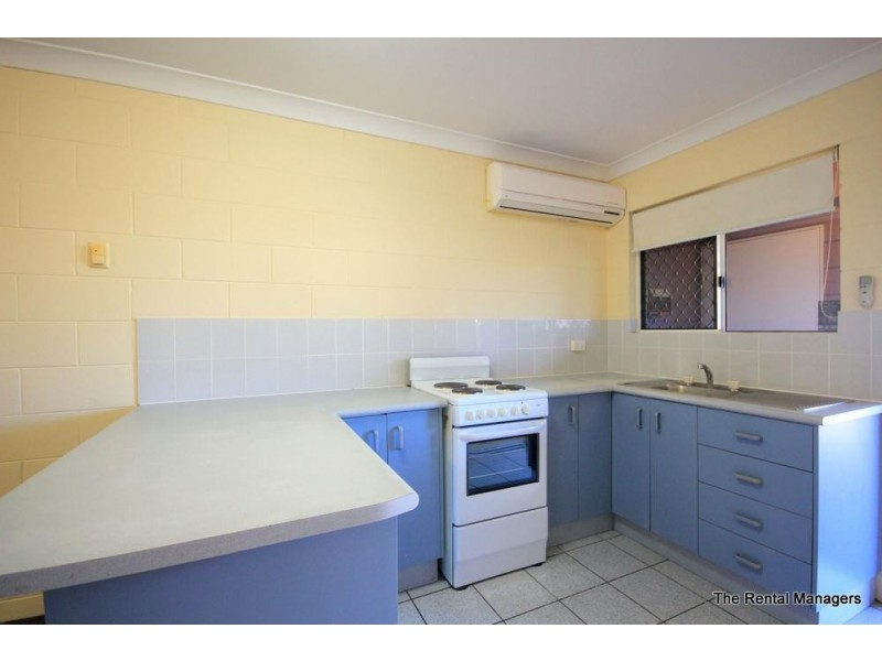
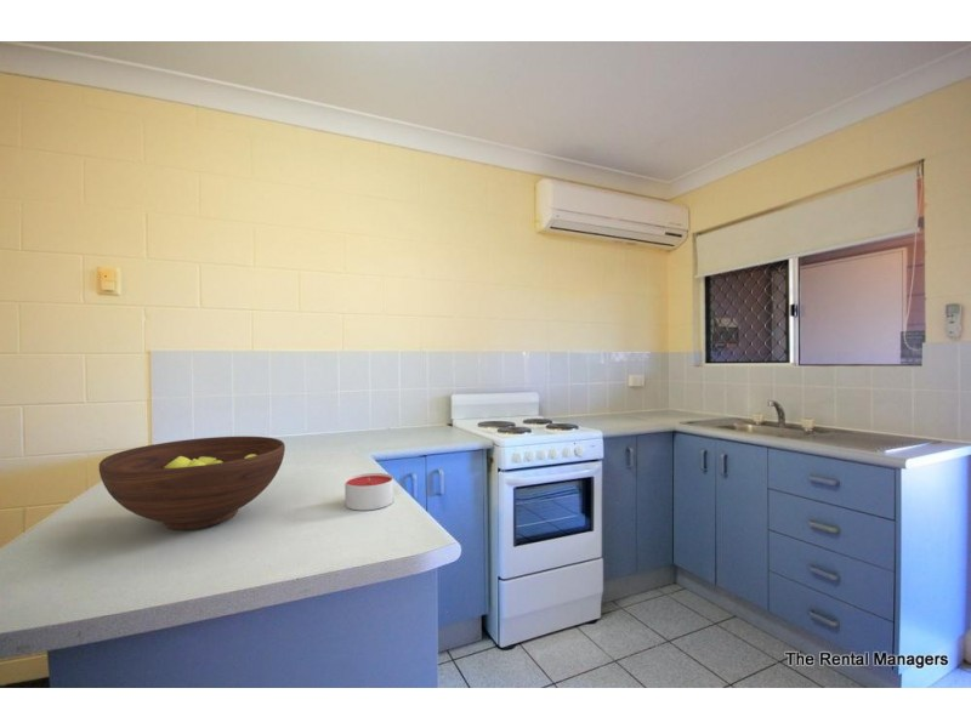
+ fruit bowl [98,436,286,531]
+ candle [343,472,394,512]
